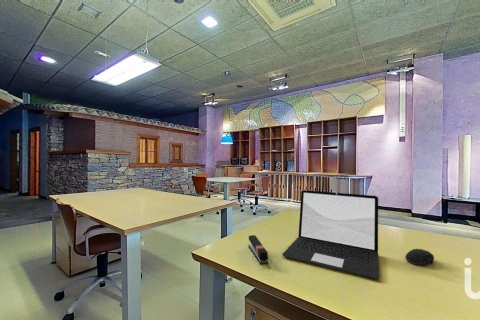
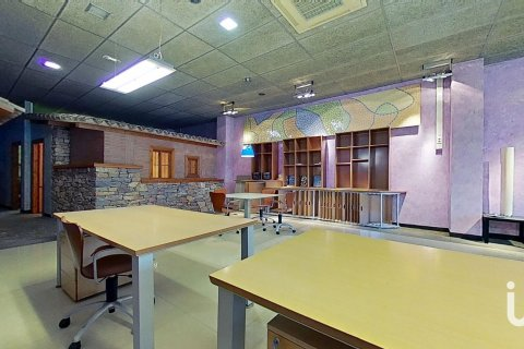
- stapler [247,234,269,265]
- laptop [281,189,380,280]
- computer mouse [404,248,435,267]
